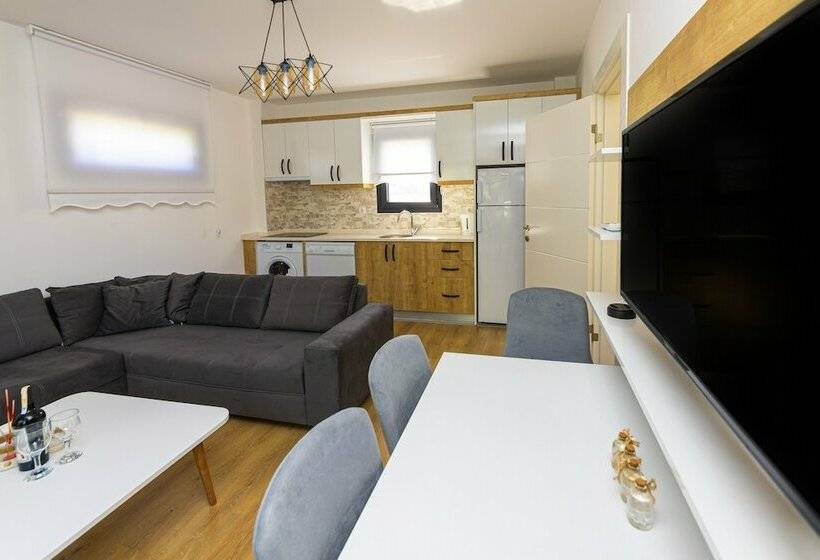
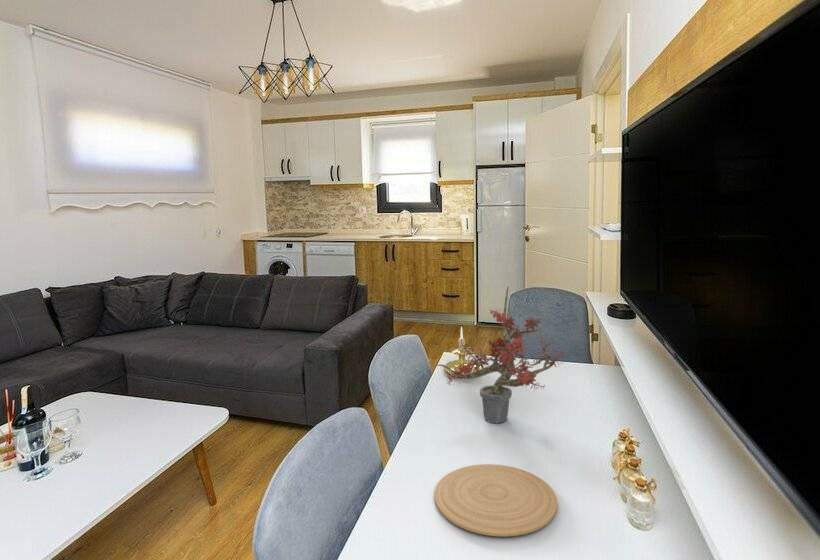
+ candle holder [442,326,482,378]
+ potted plant [433,285,564,424]
+ plate [433,463,558,537]
